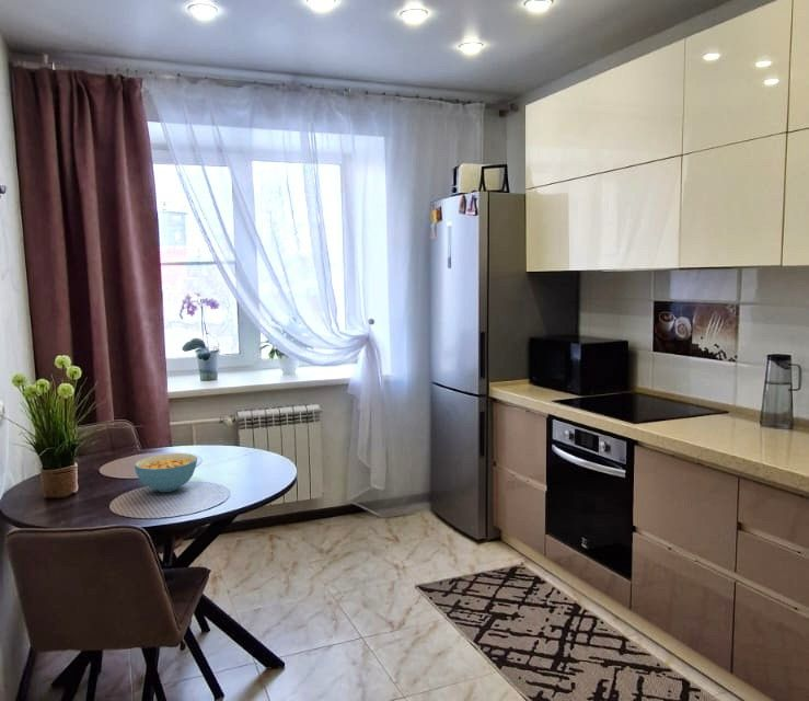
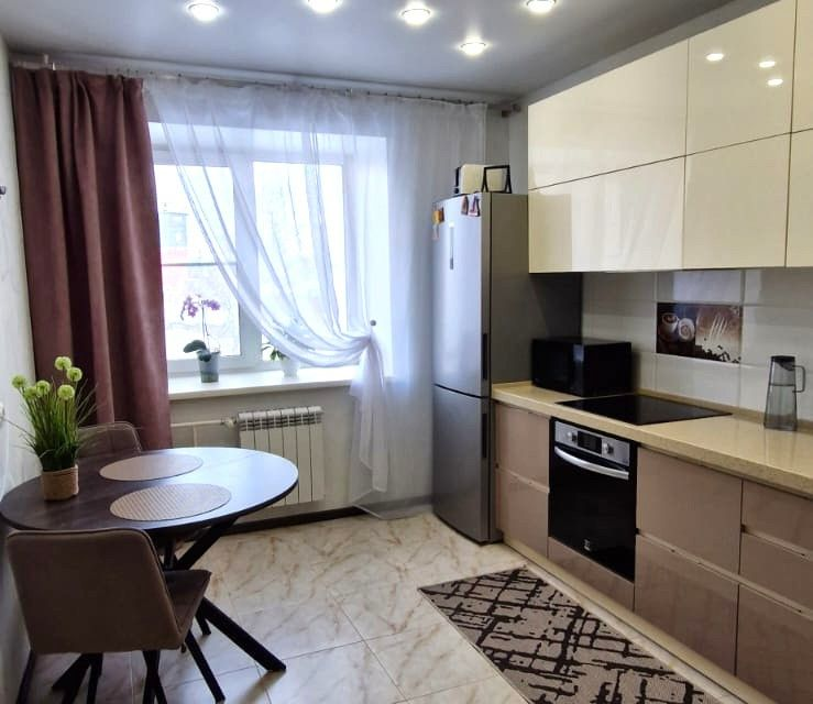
- cereal bowl [134,452,198,493]
